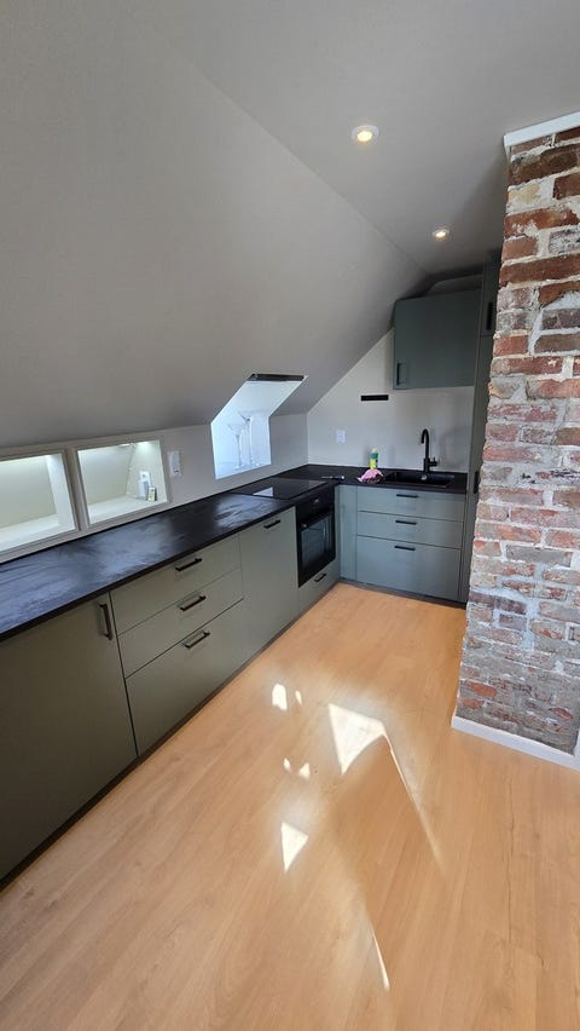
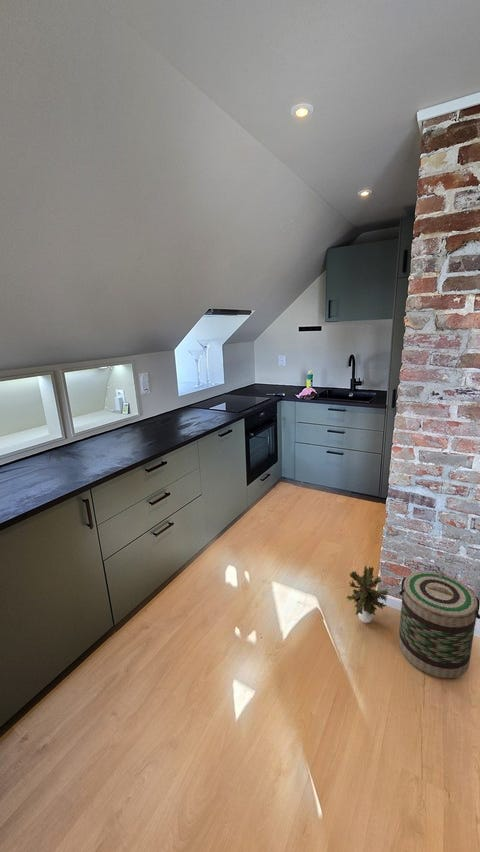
+ potted plant [345,565,389,624]
+ basket [398,570,480,679]
